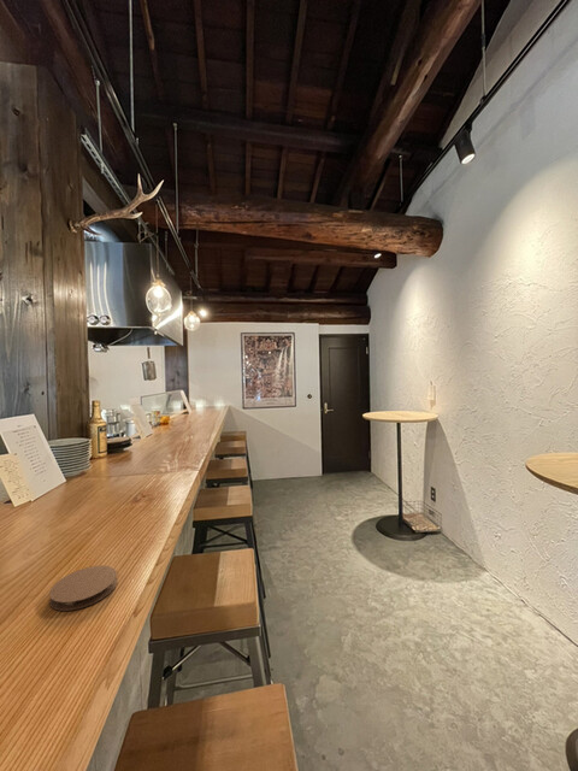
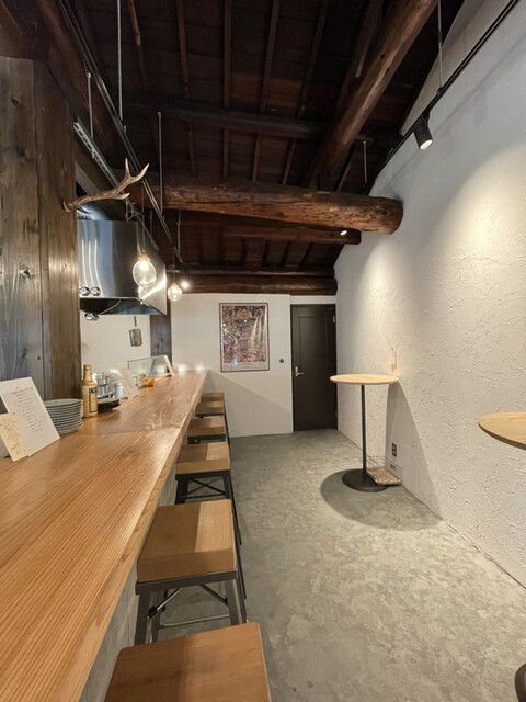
- coaster [48,565,118,612]
